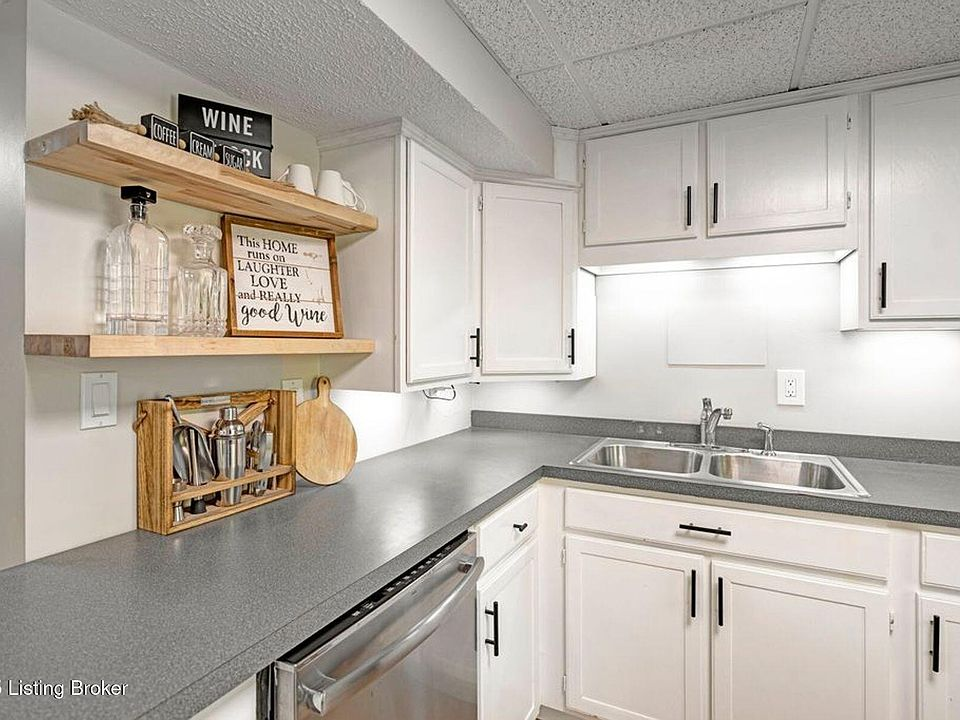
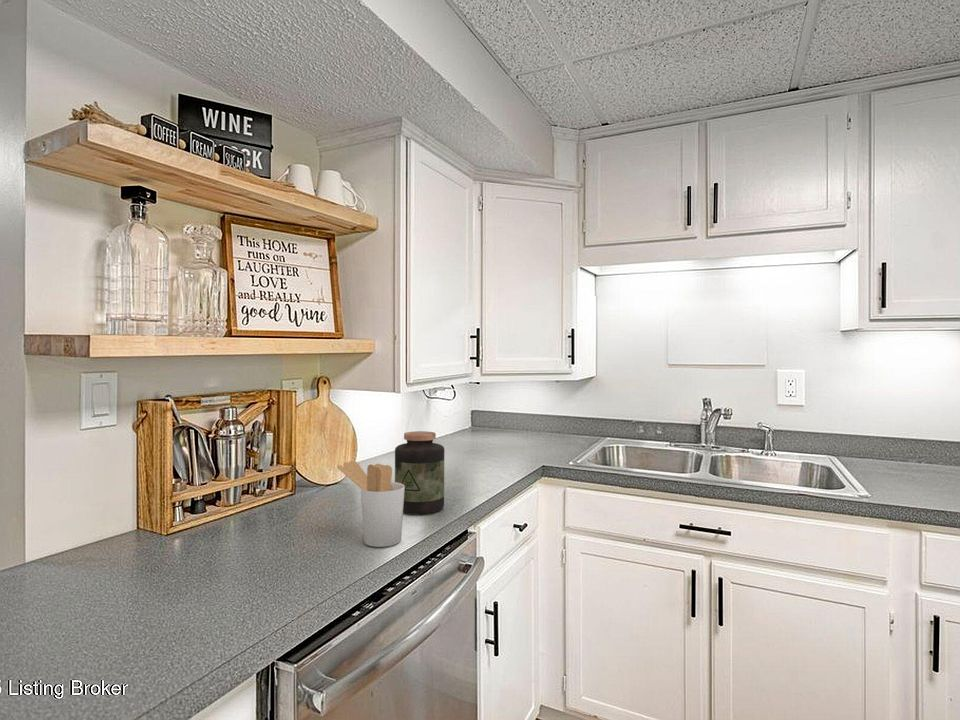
+ jar [394,430,445,515]
+ utensil holder [336,459,405,548]
